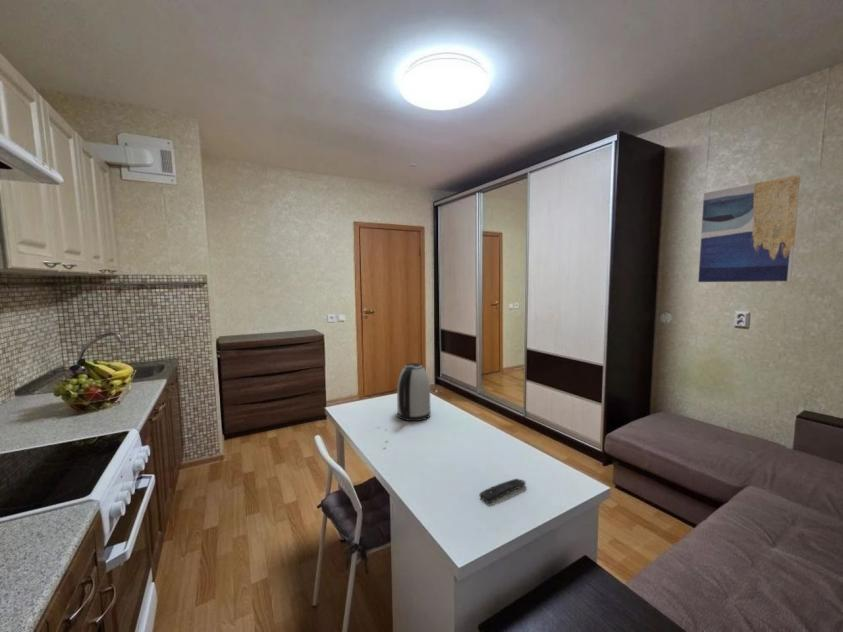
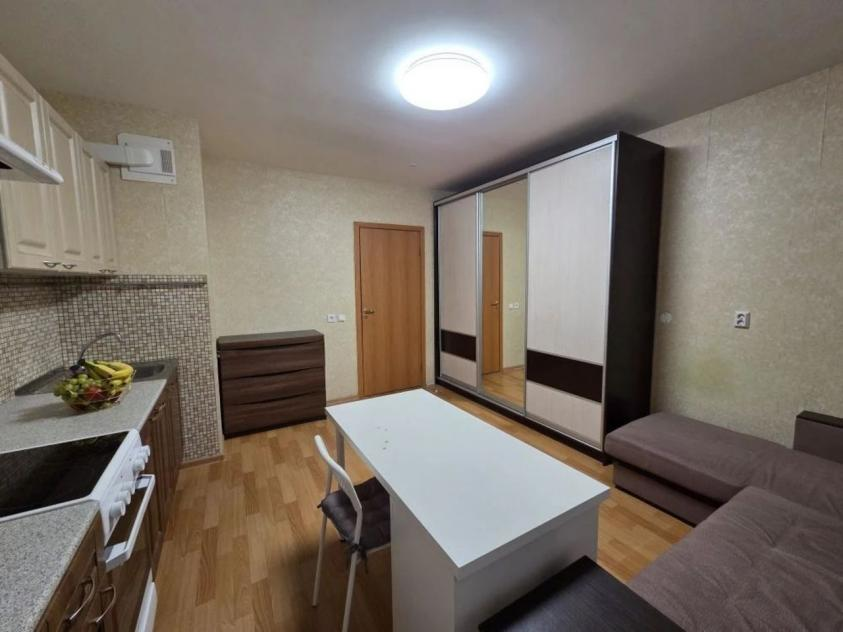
- wall art [697,174,801,283]
- remote control [479,478,526,505]
- kettle [396,362,432,422]
